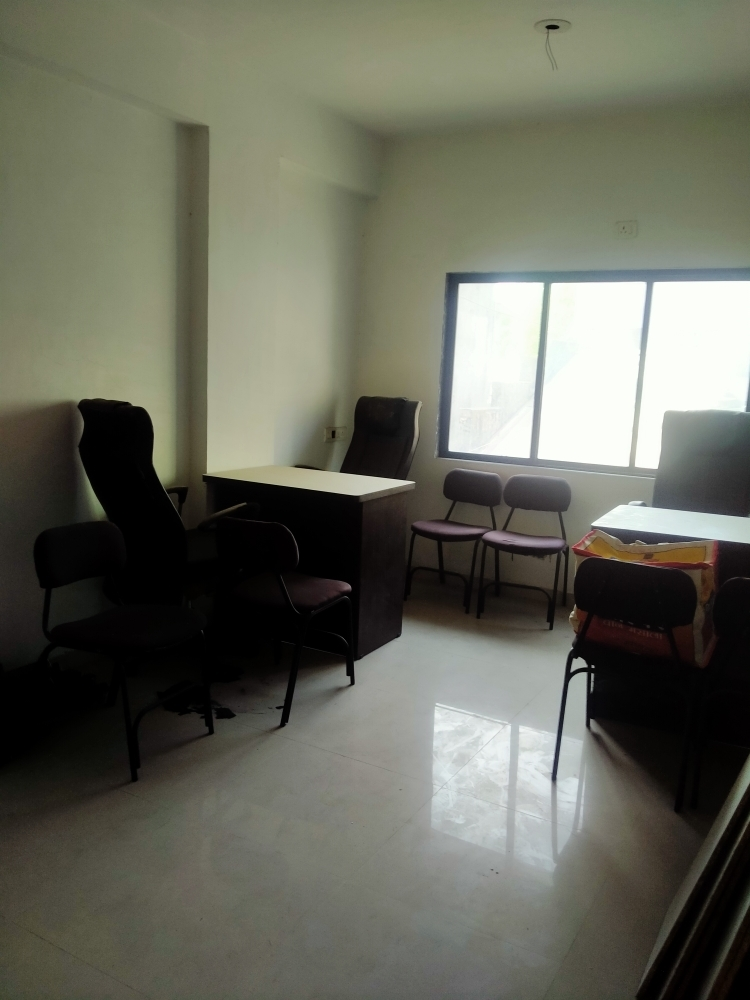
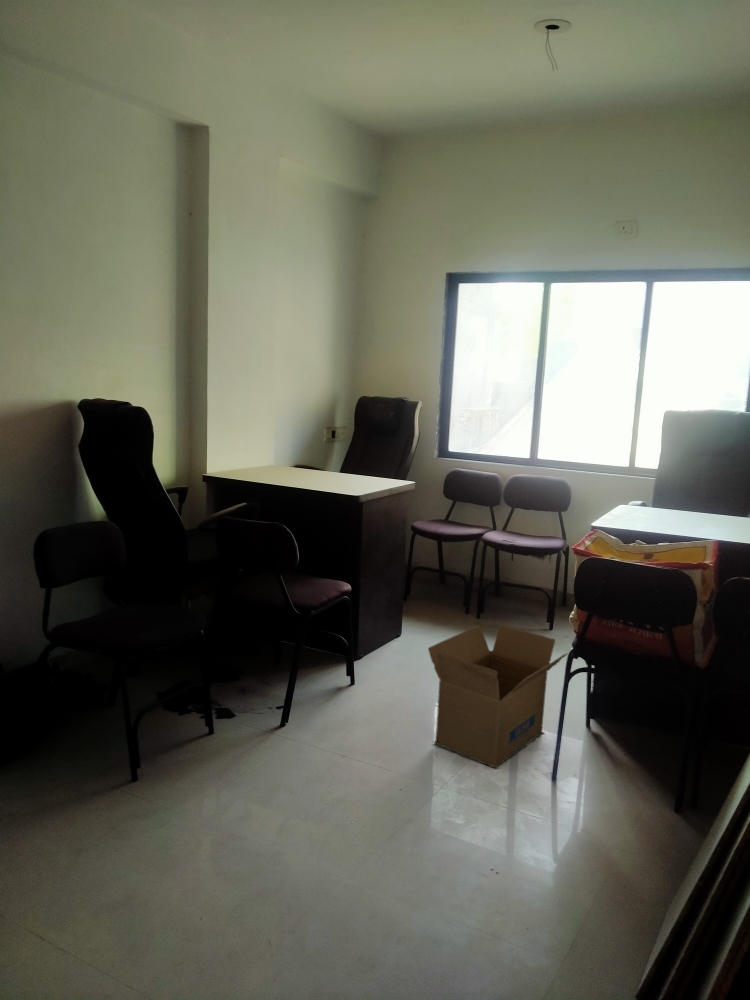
+ cardboard box [427,623,569,769]
